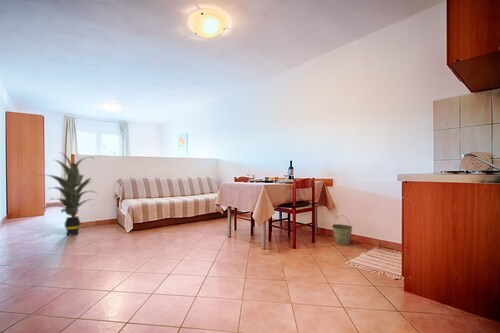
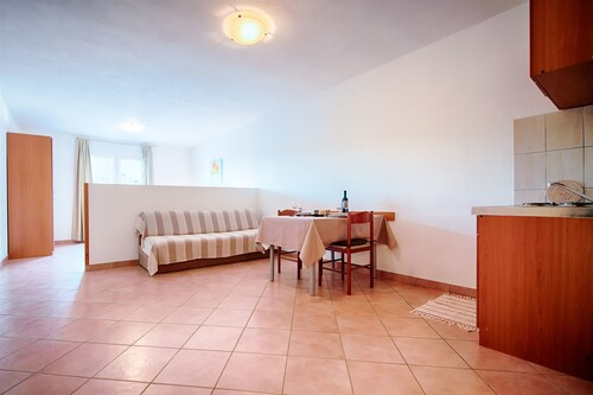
- bucket [331,214,353,246]
- indoor plant [37,152,98,236]
